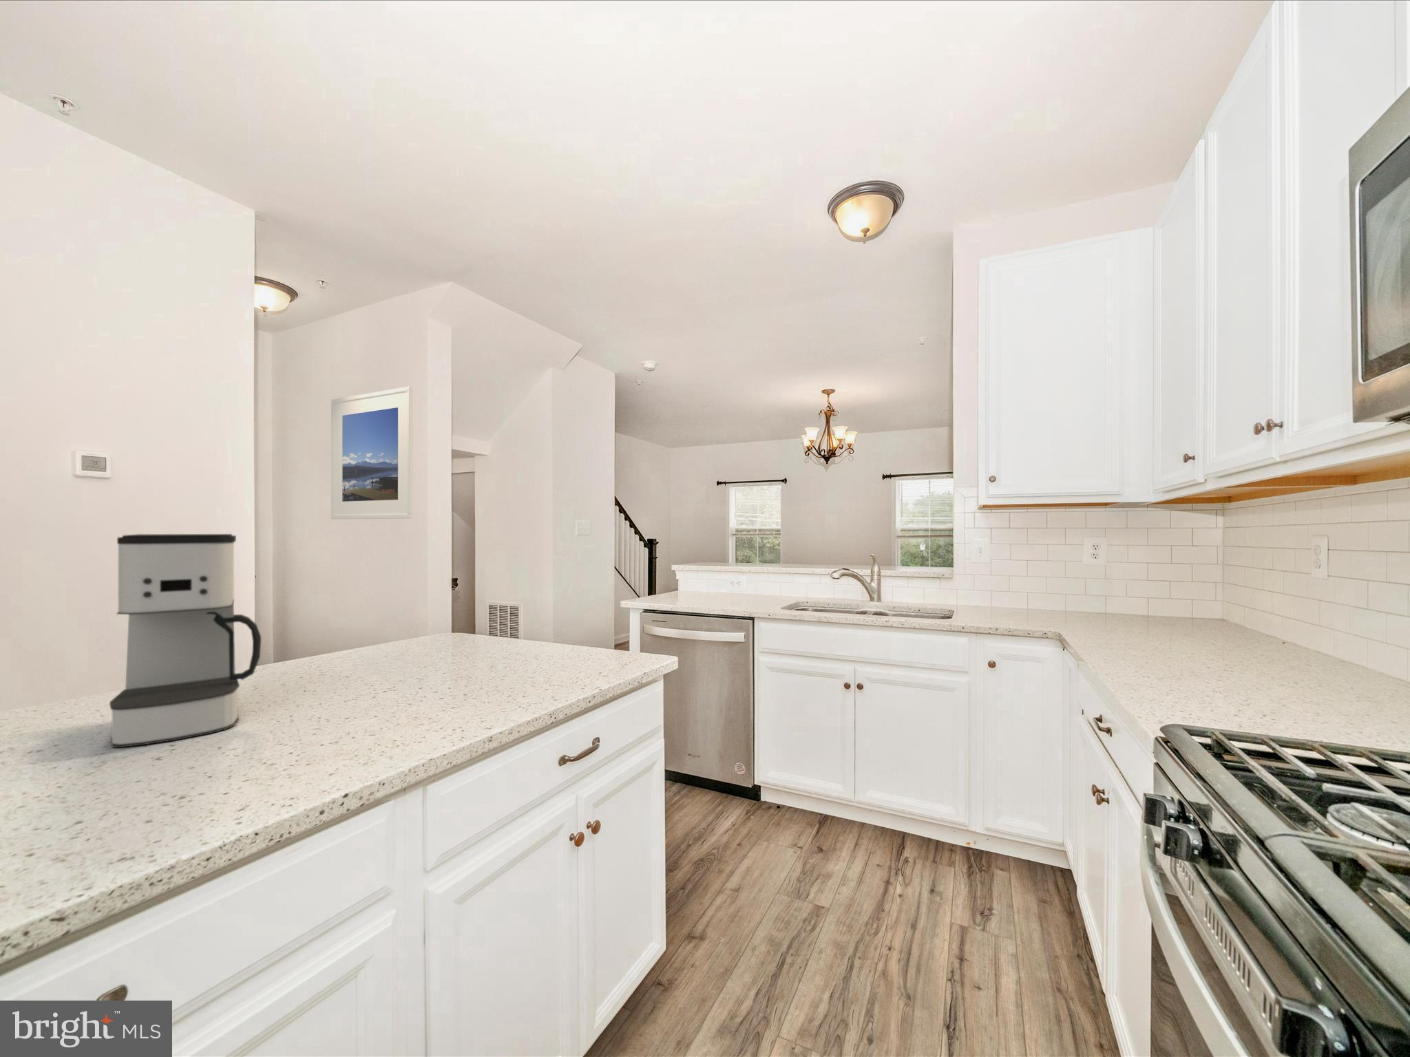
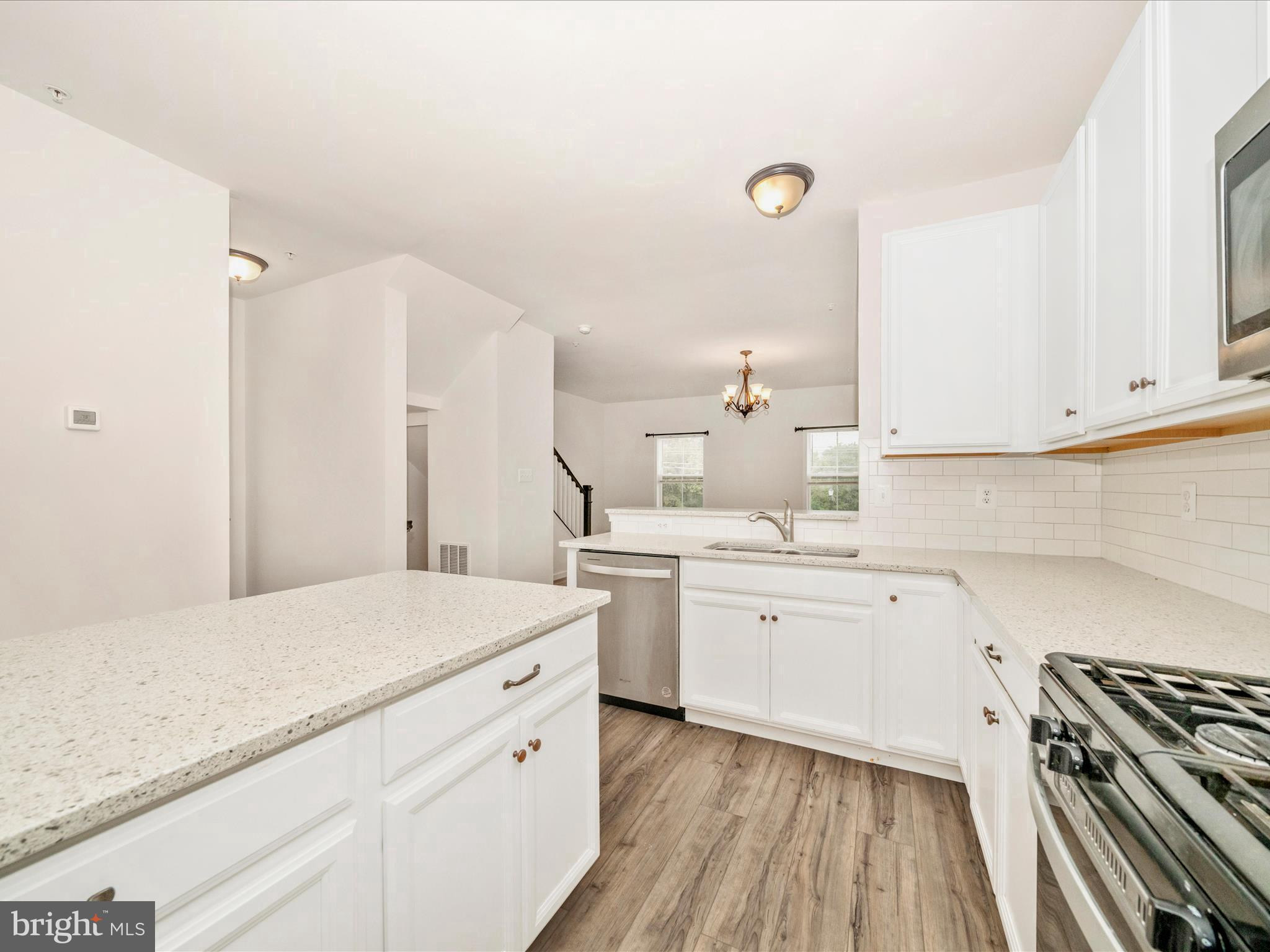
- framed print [331,386,414,520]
- coffee maker [109,533,262,748]
